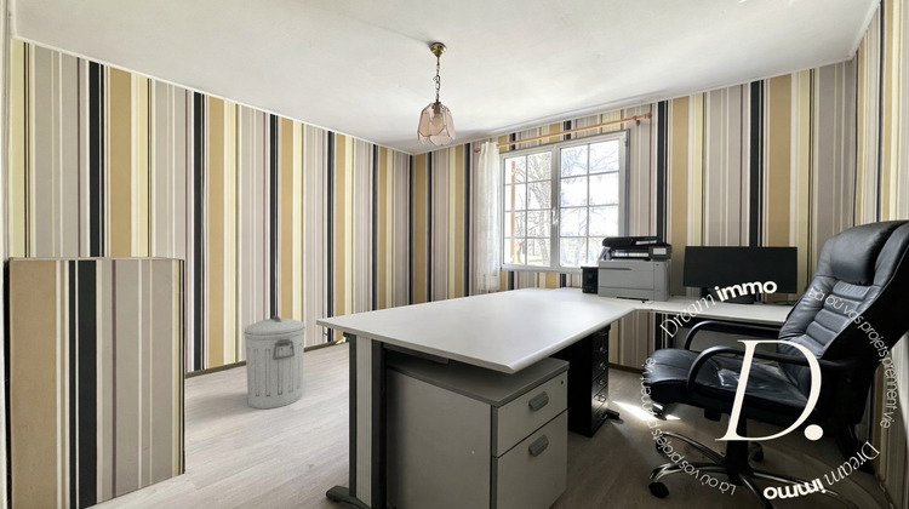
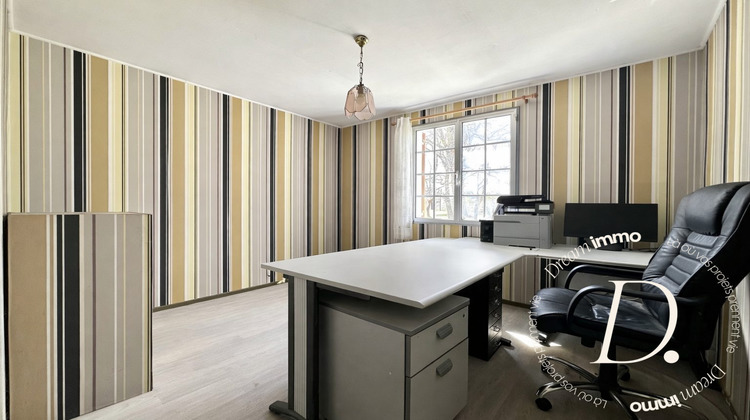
- trash can [242,315,307,410]
